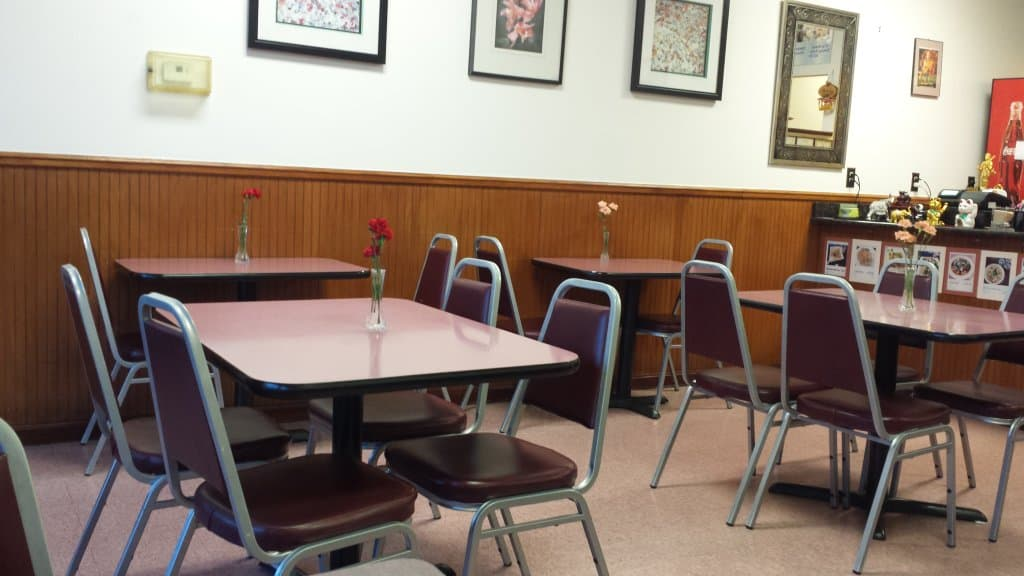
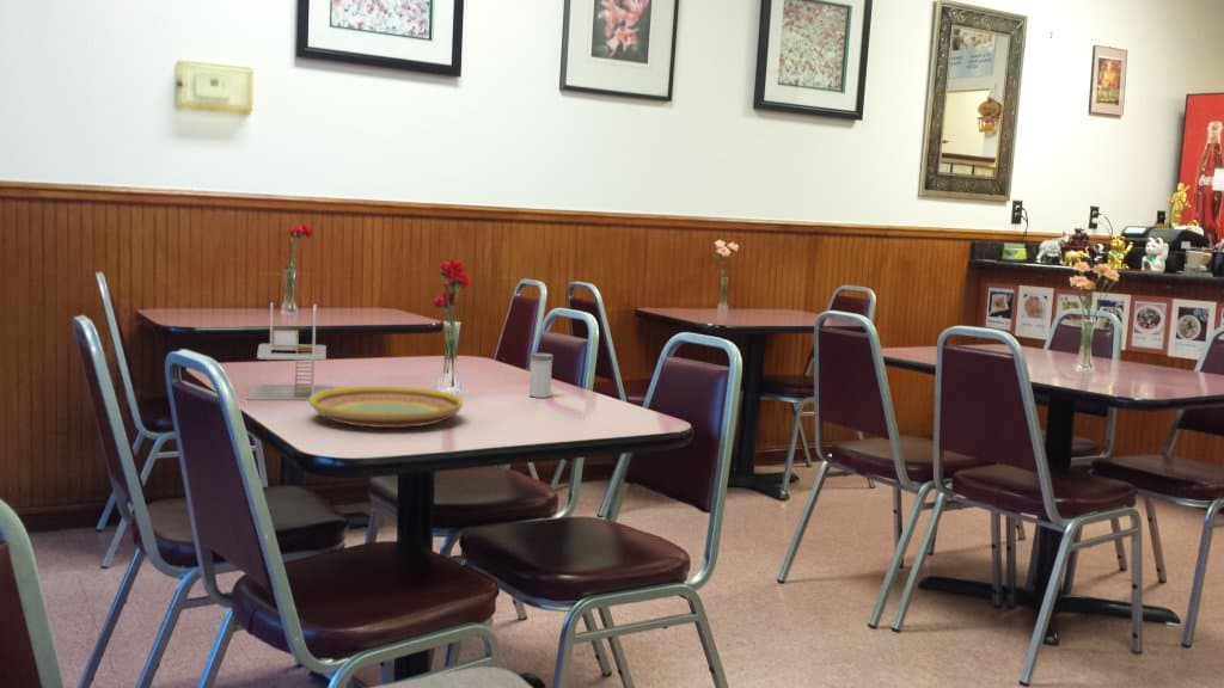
+ napkin holder [245,302,332,401]
+ salt shaker [528,352,555,399]
+ plate [308,385,464,429]
